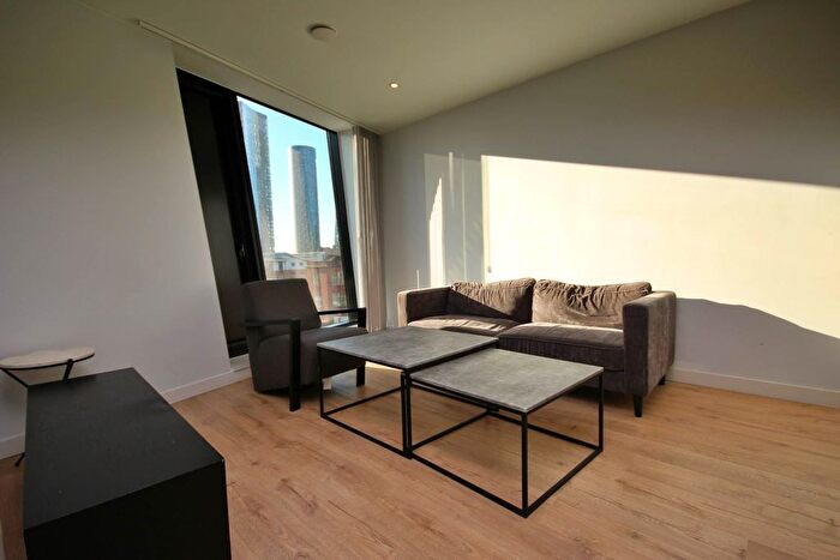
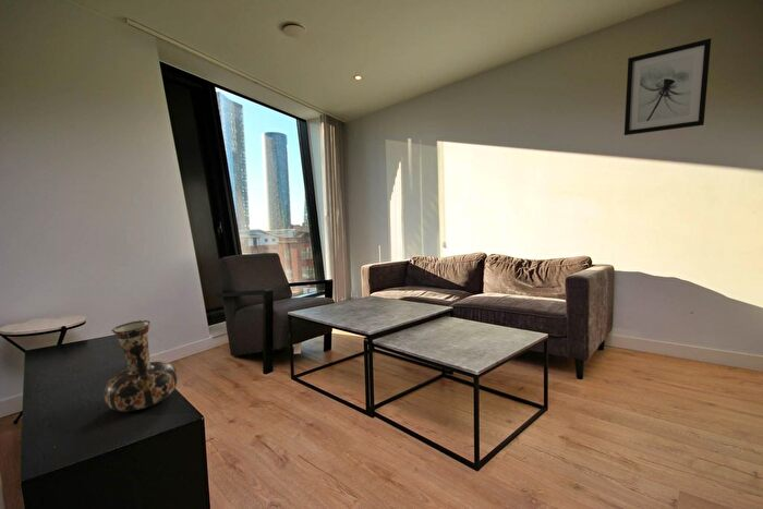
+ wall art [623,37,712,136]
+ decorative vase [104,319,179,412]
